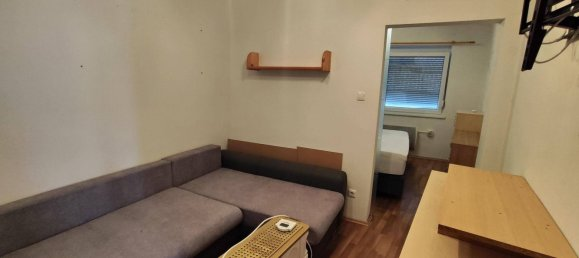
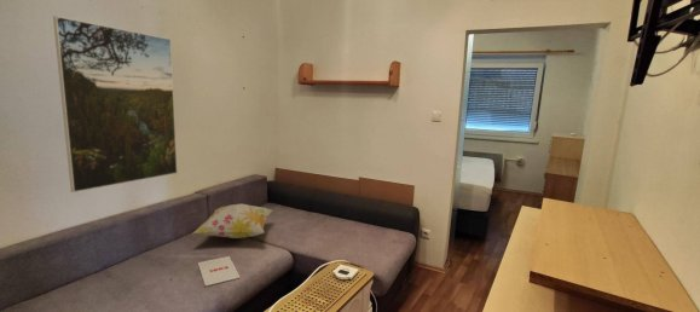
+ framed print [52,15,179,193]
+ magazine [197,255,241,288]
+ decorative pillow [191,203,273,239]
